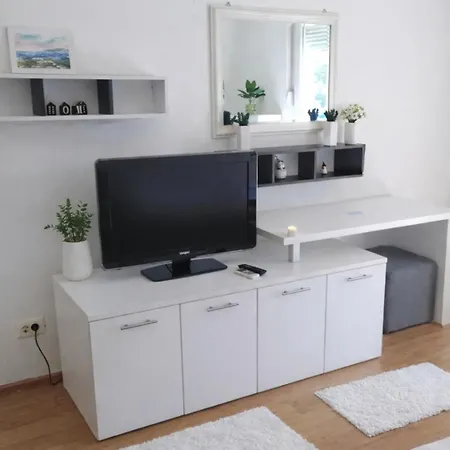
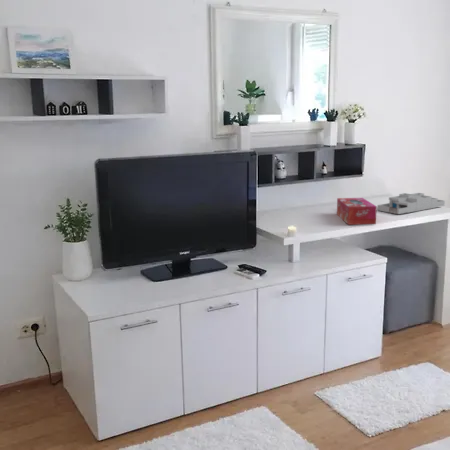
+ desk organizer [376,192,446,215]
+ tissue box [336,197,378,226]
